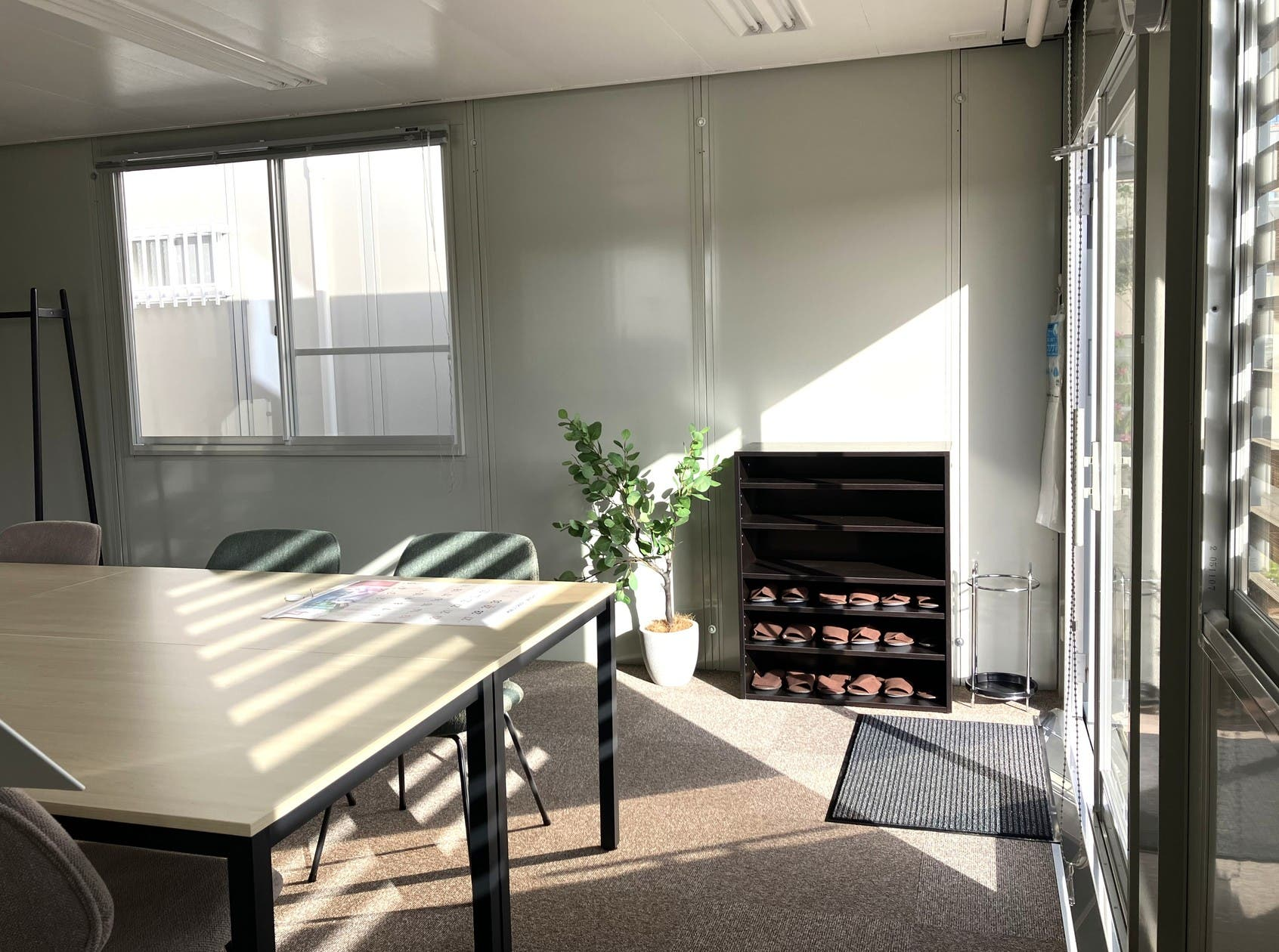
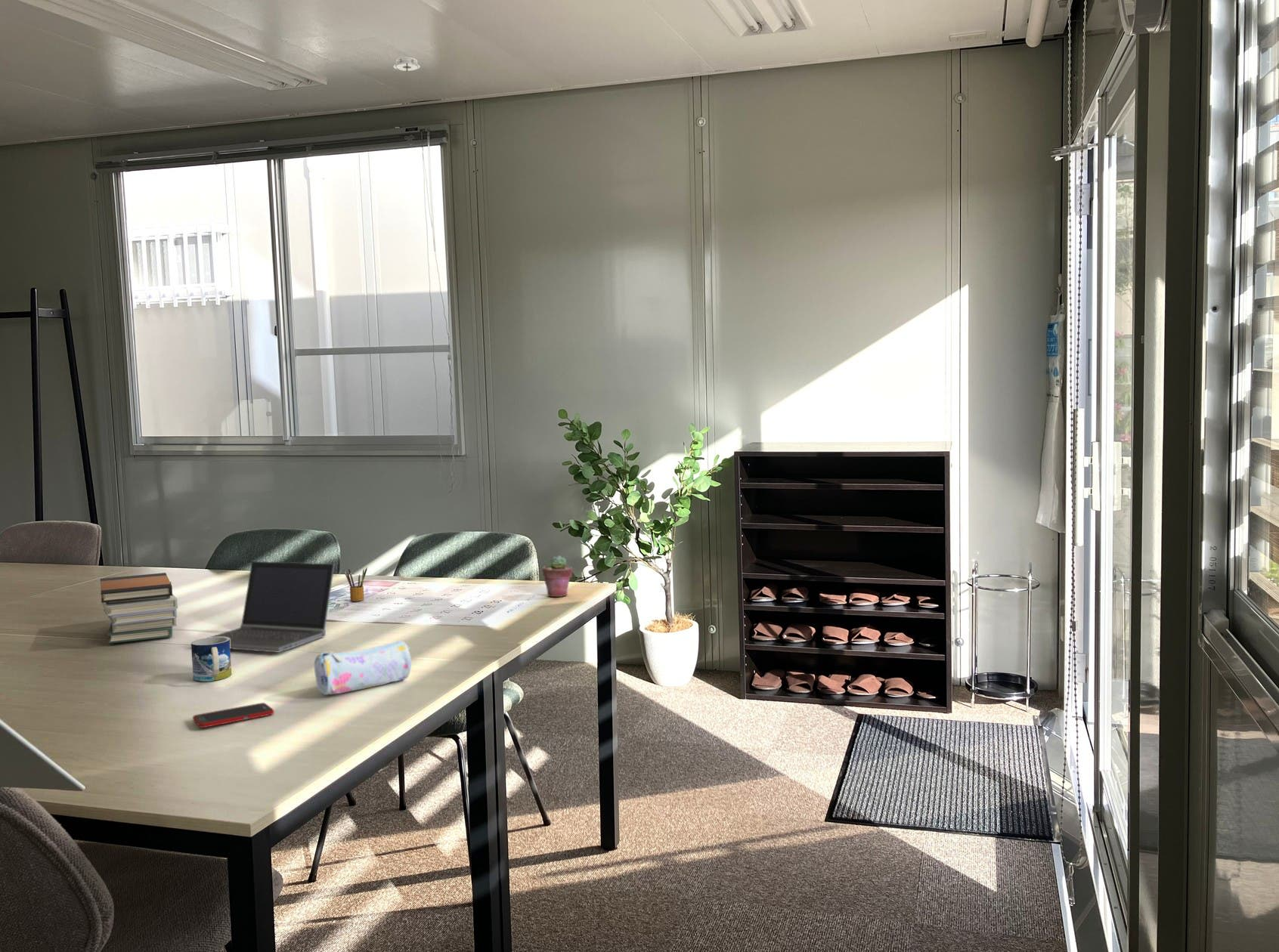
+ cell phone [192,702,274,728]
+ mug [190,637,232,682]
+ laptop computer [205,561,336,654]
+ pencil box [343,567,368,602]
+ smoke detector [392,57,421,72]
+ pencil case [314,640,412,695]
+ book stack [99,572,178,644]
+ potted succulent [541,555,573,598]
